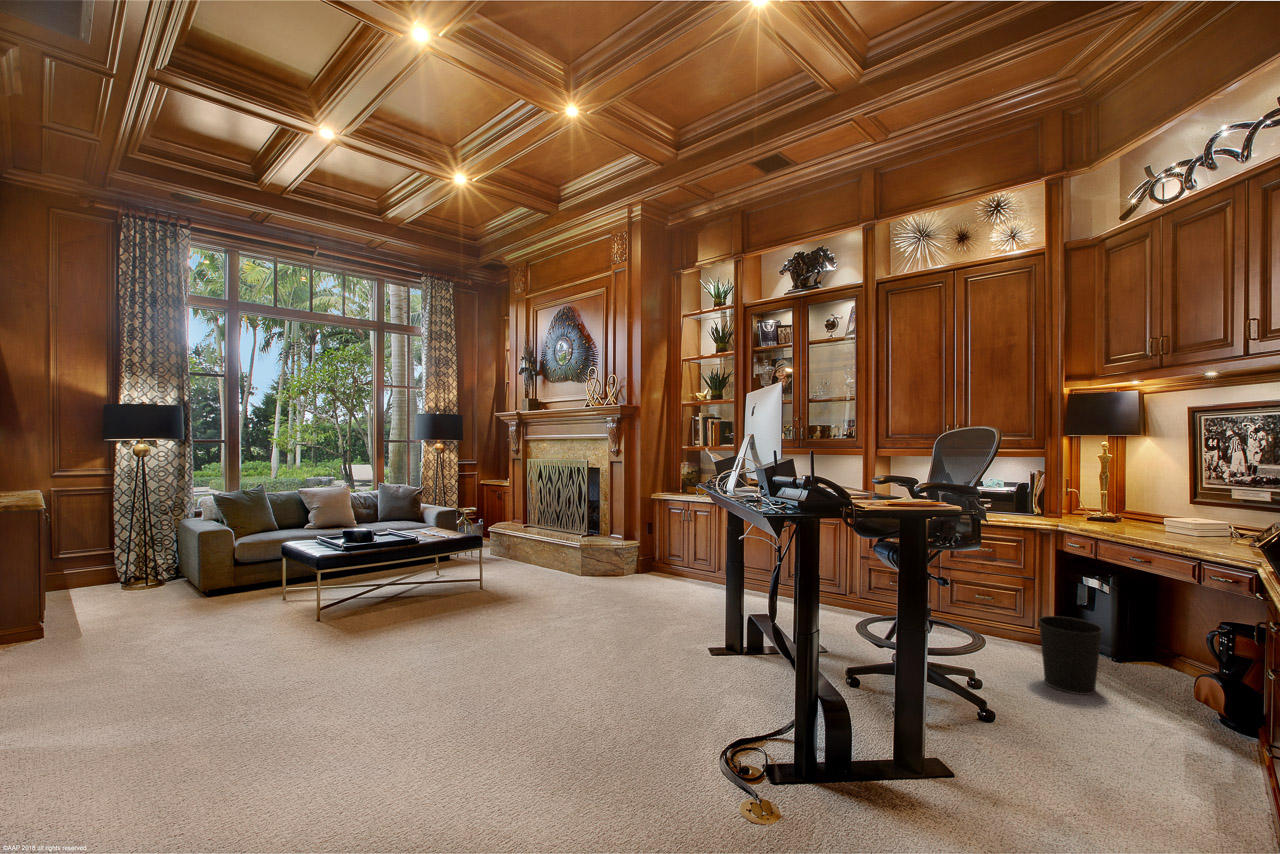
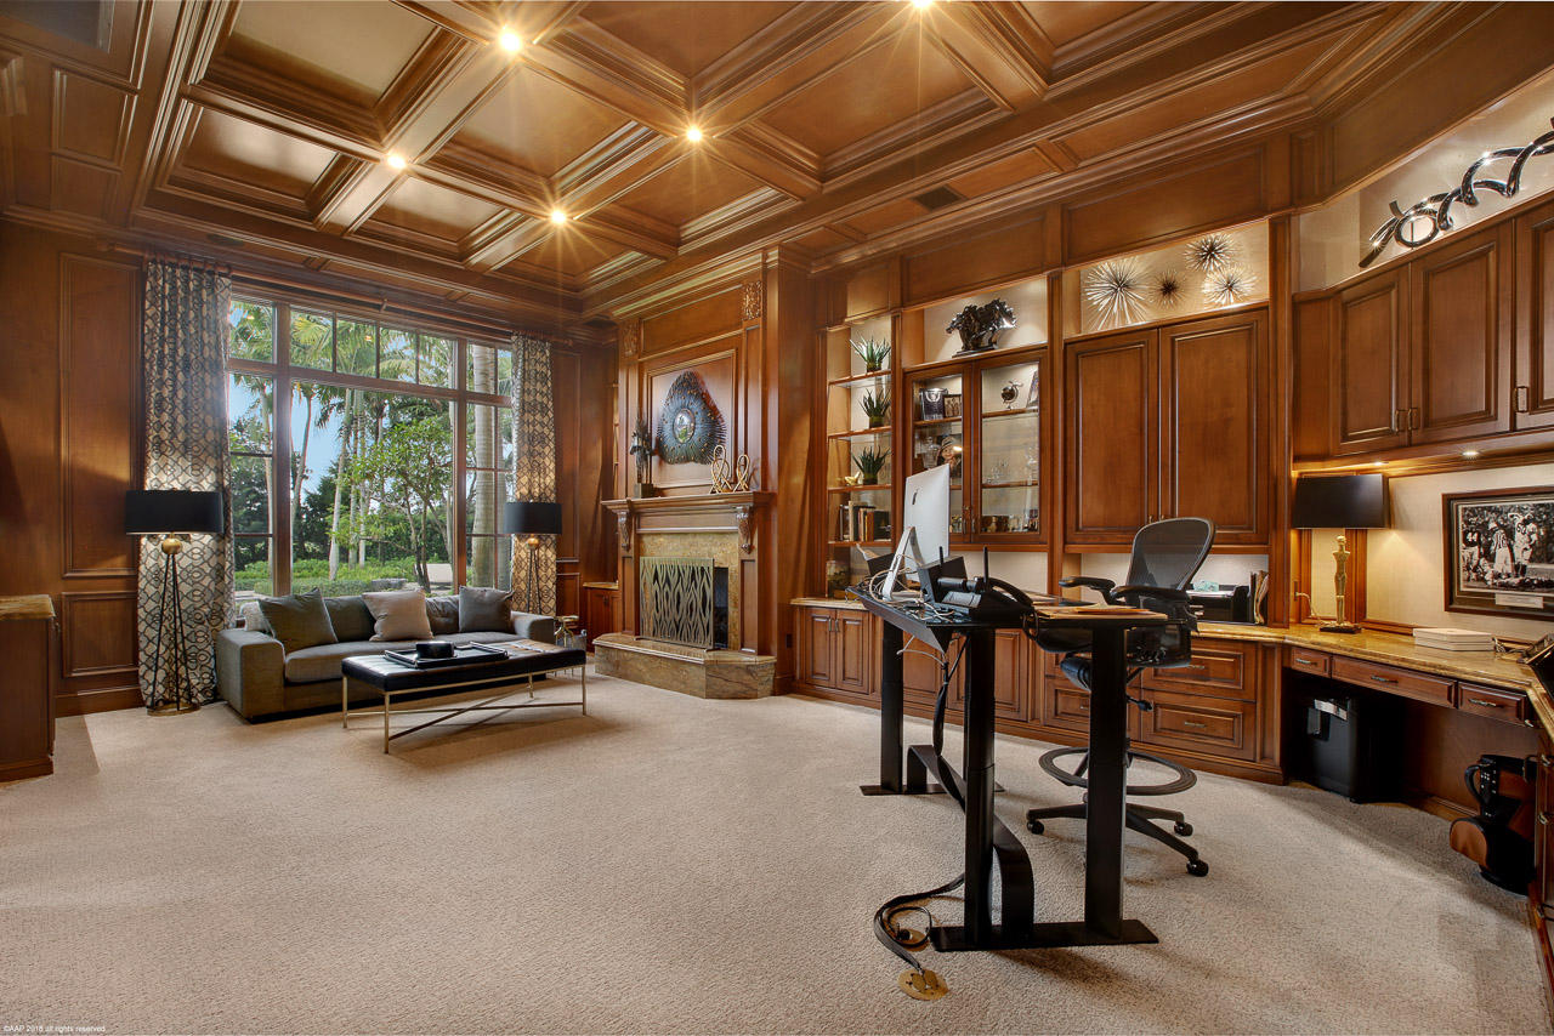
- wastebasket [1037,615,1104,696]
